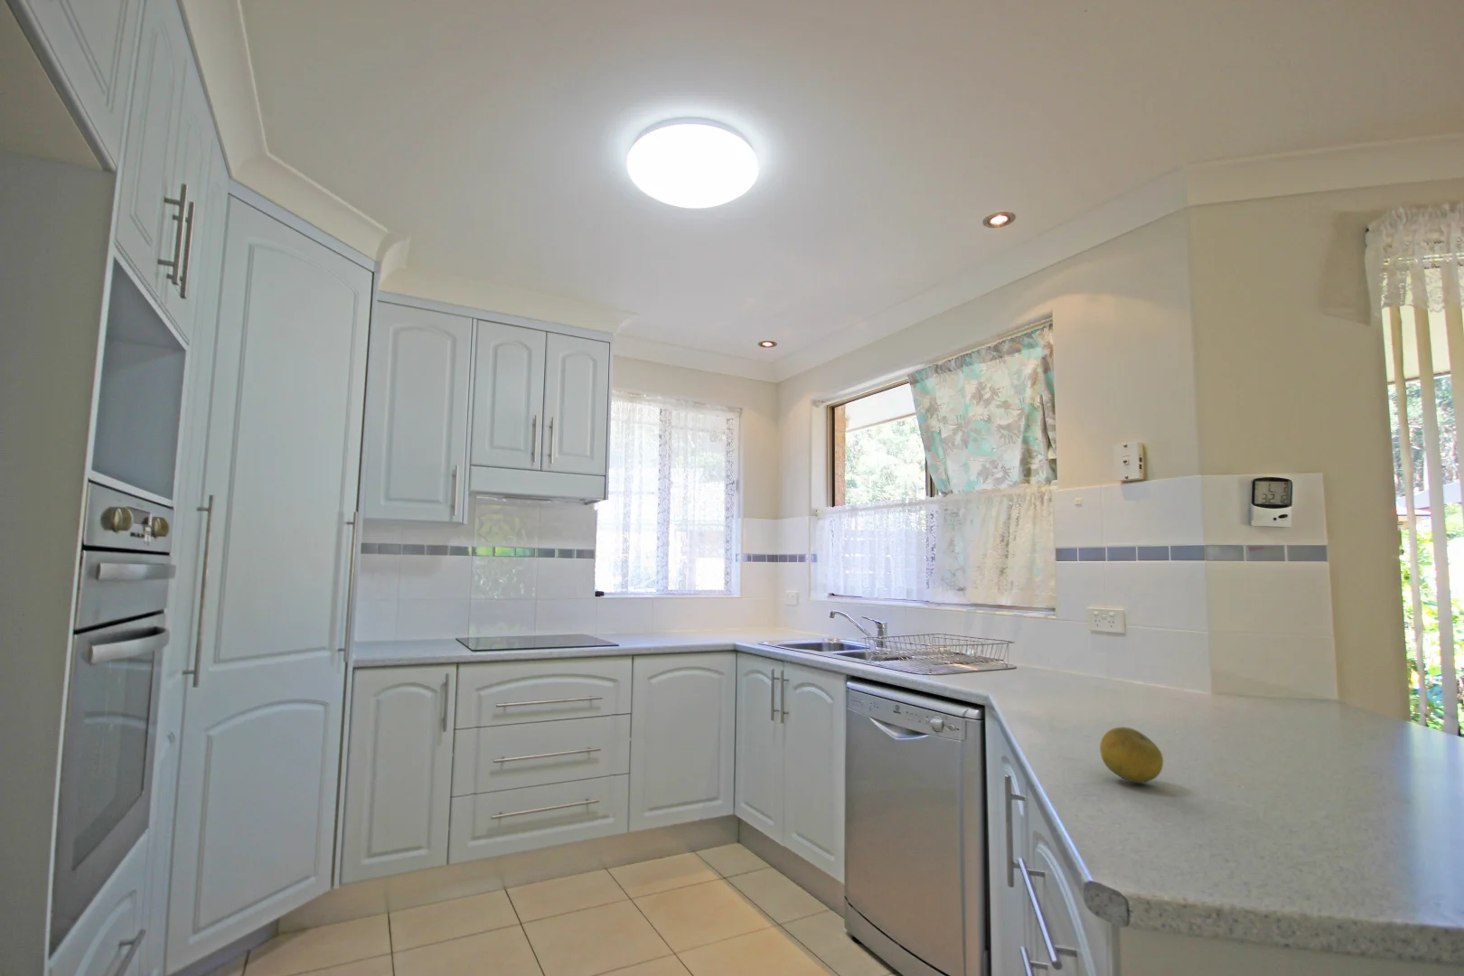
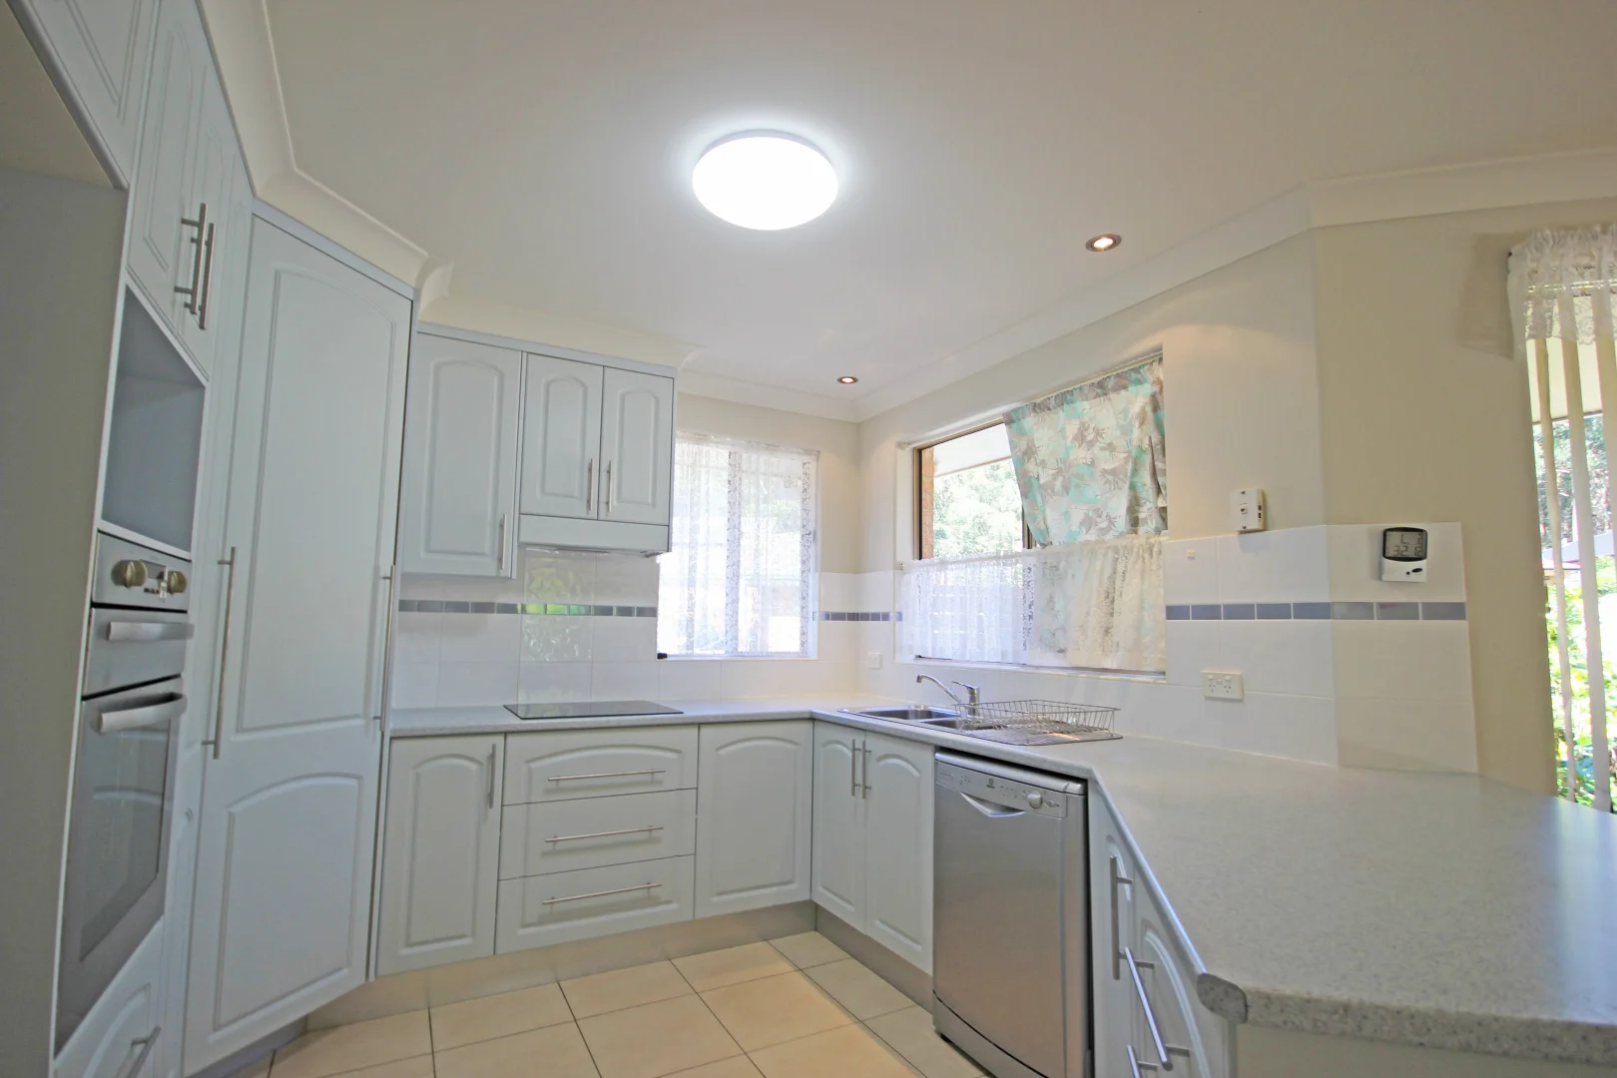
- fruit [1099,727,1164,783]
